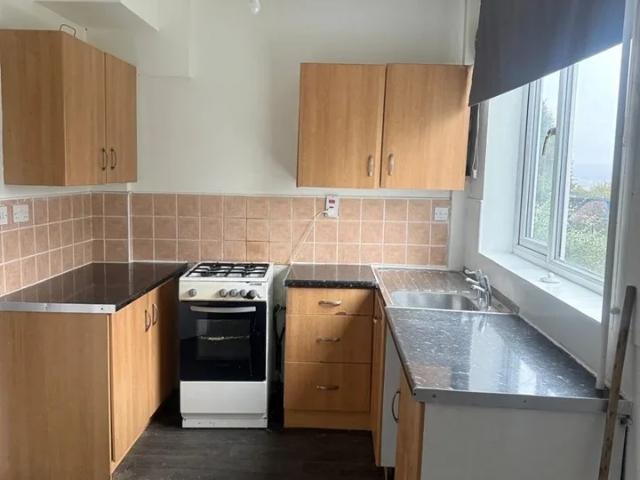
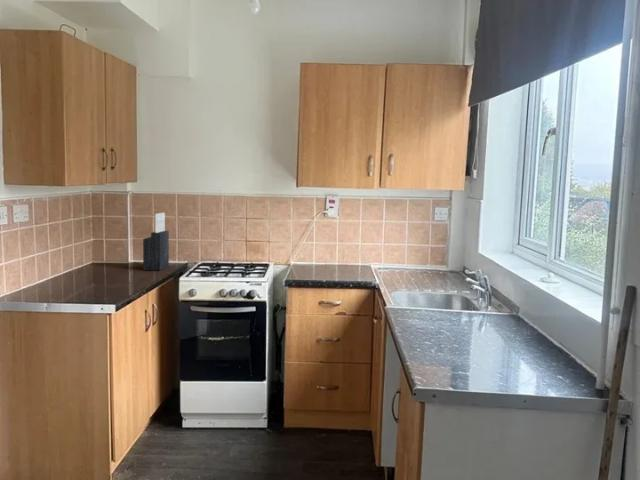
+ knife block [142,212,170,271]
